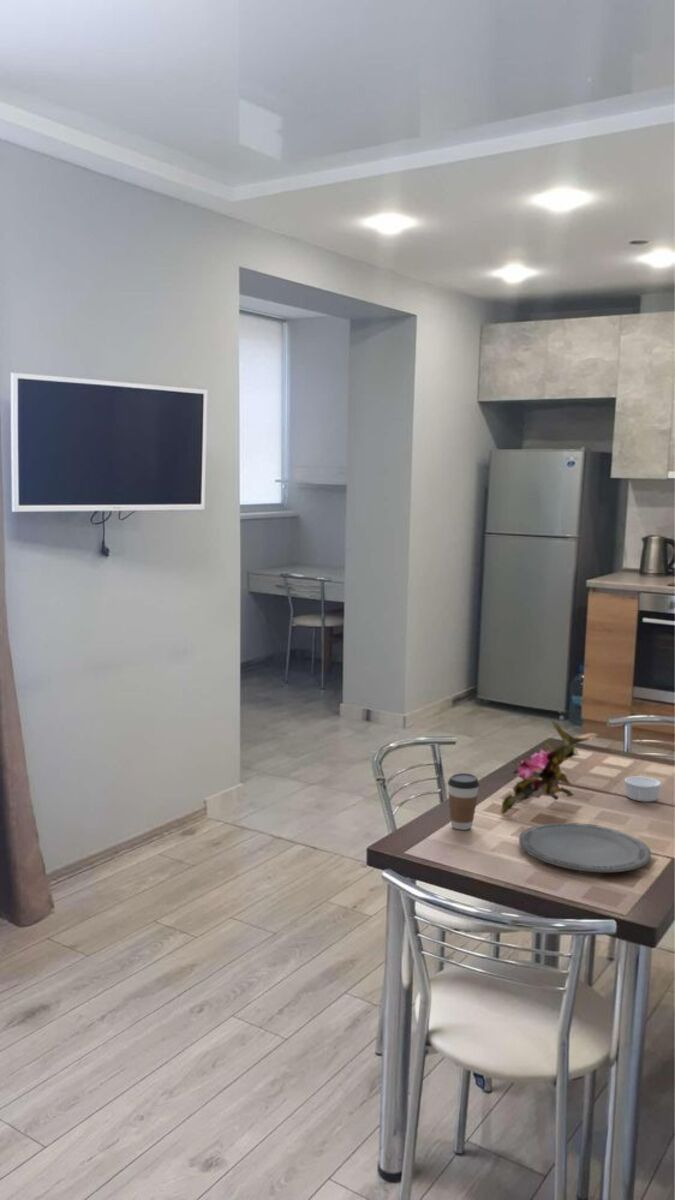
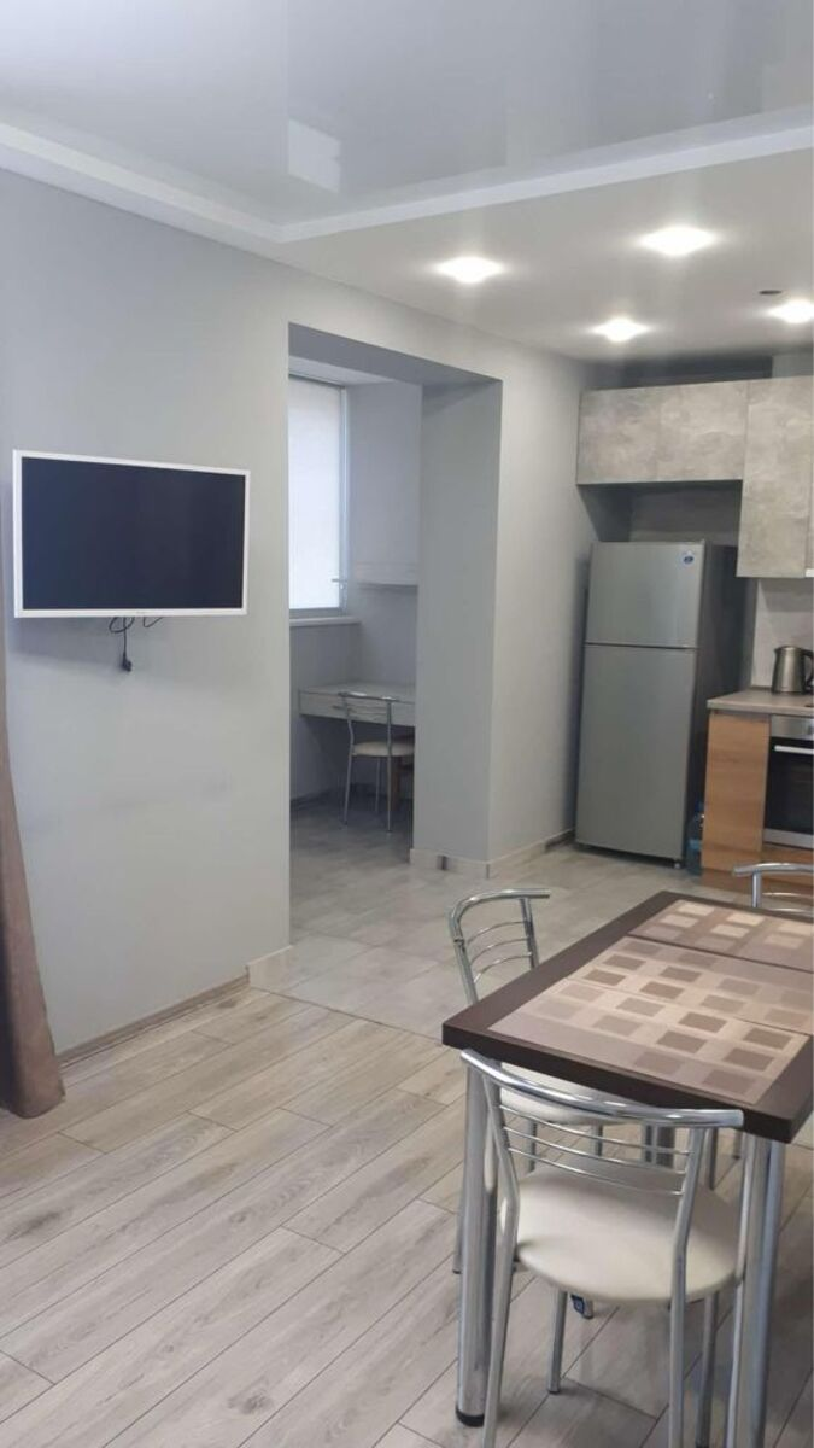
- ramekin [624,775,662,803]
- plate [518,822,652,873]
- coffee cup [447,772,480,831]
- flower [500,719,602,815]
